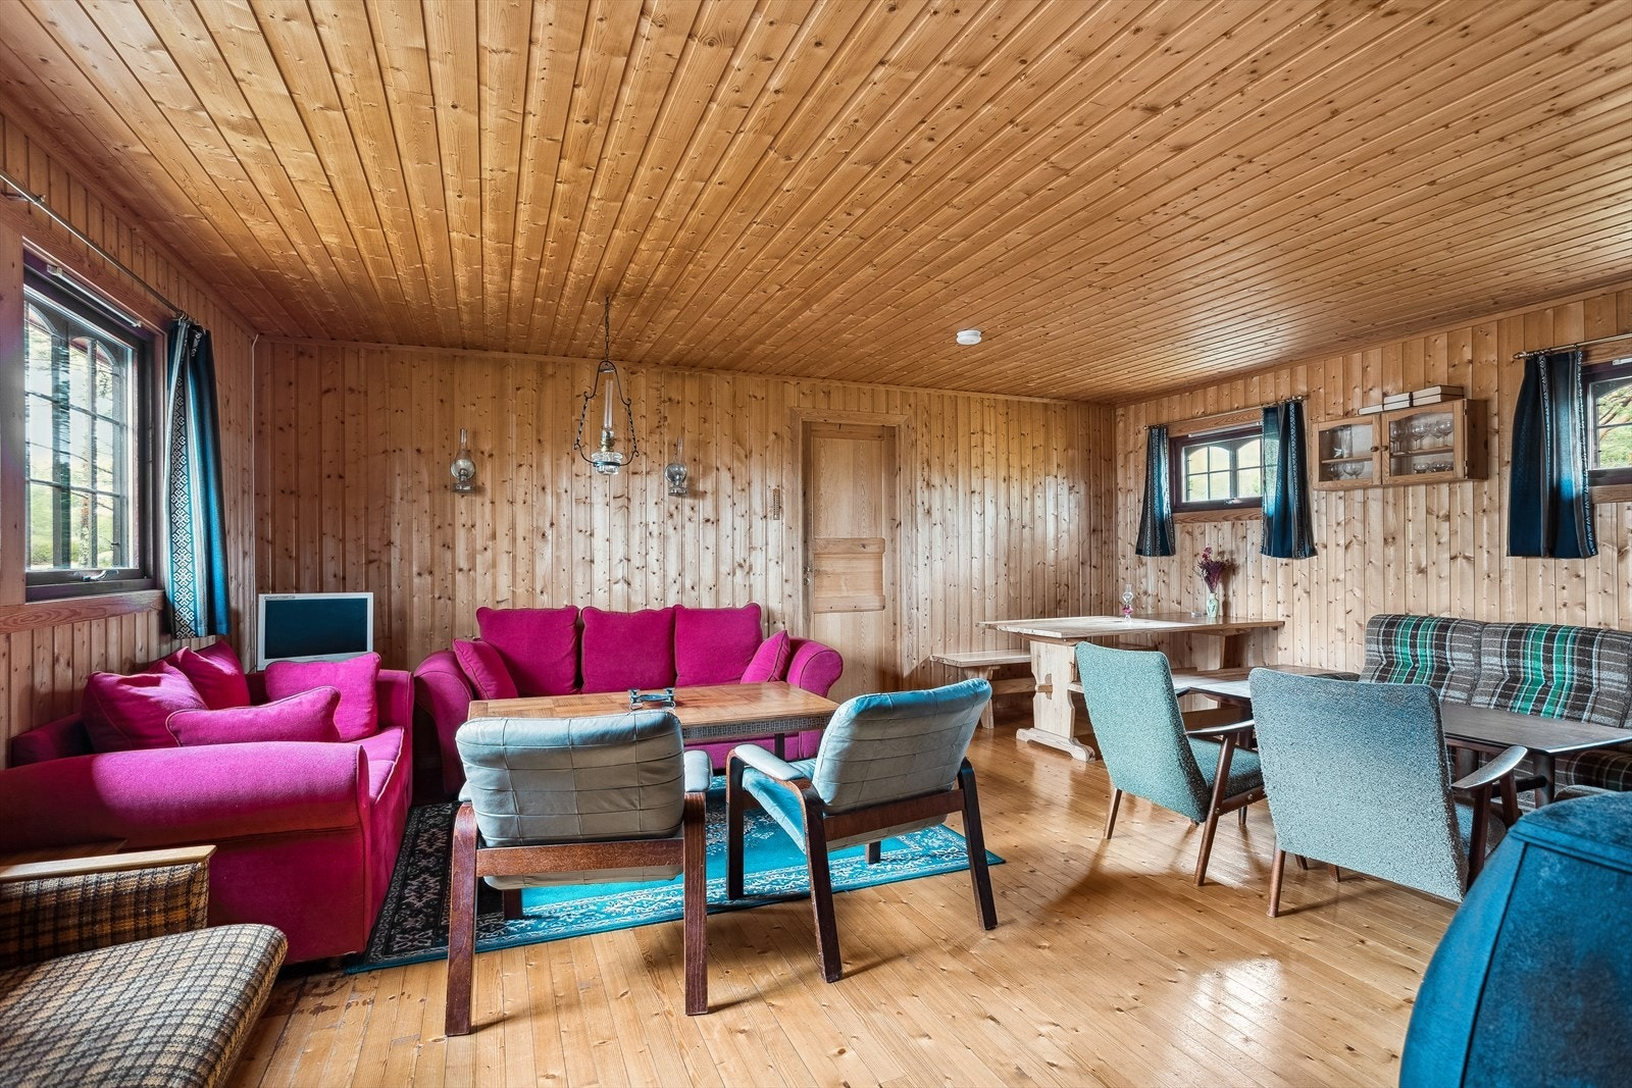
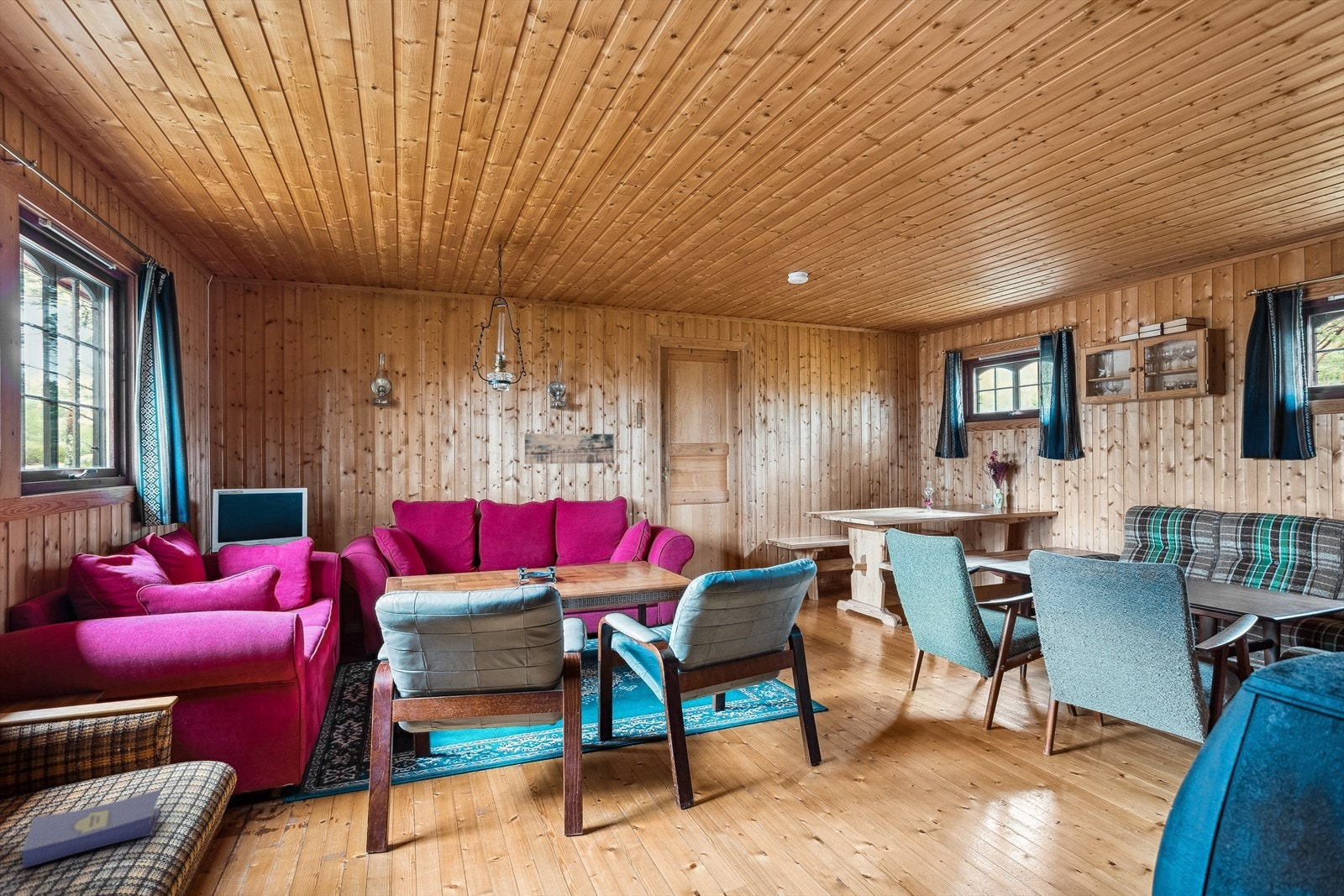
+ hardcover book [21,789,161,869]
+ wall art [523,432,615,465]
